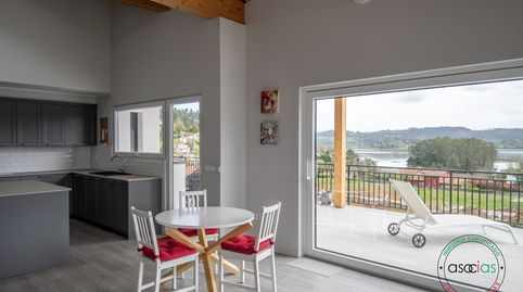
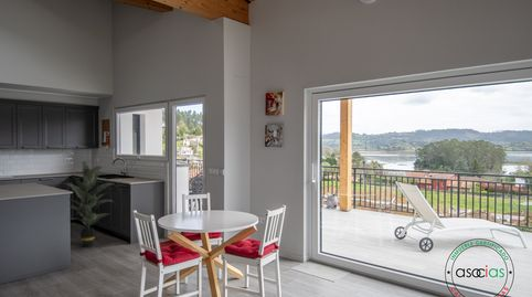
+ indoor plant [61,160,118,248]
